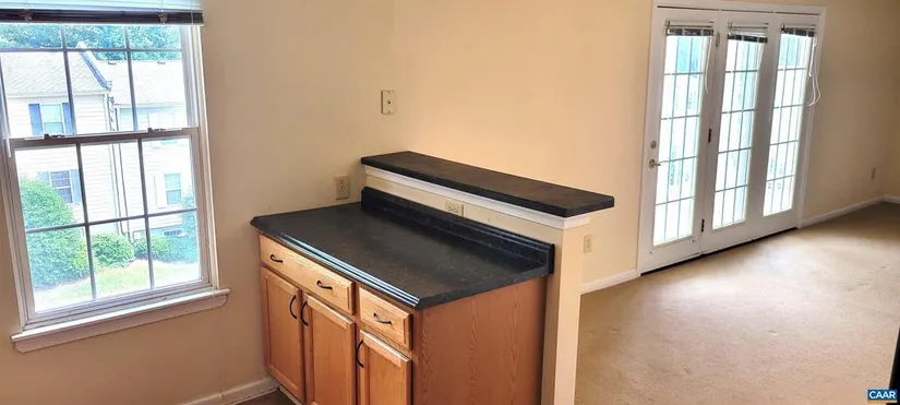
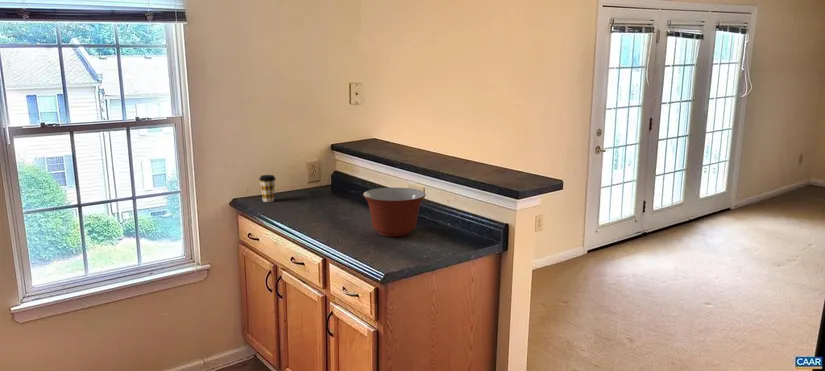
+ coffee cup [258,174,277,203]
+ mixing bowl [362,187,427,238]
